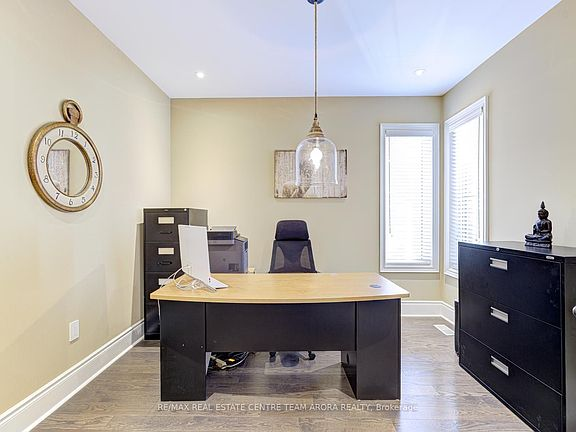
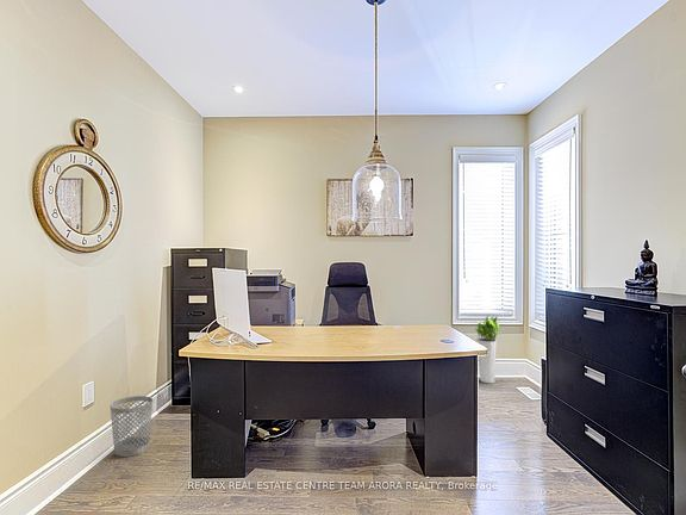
+ planter [474,315,503,384]
+ wastebasket [110,395,154,458]
